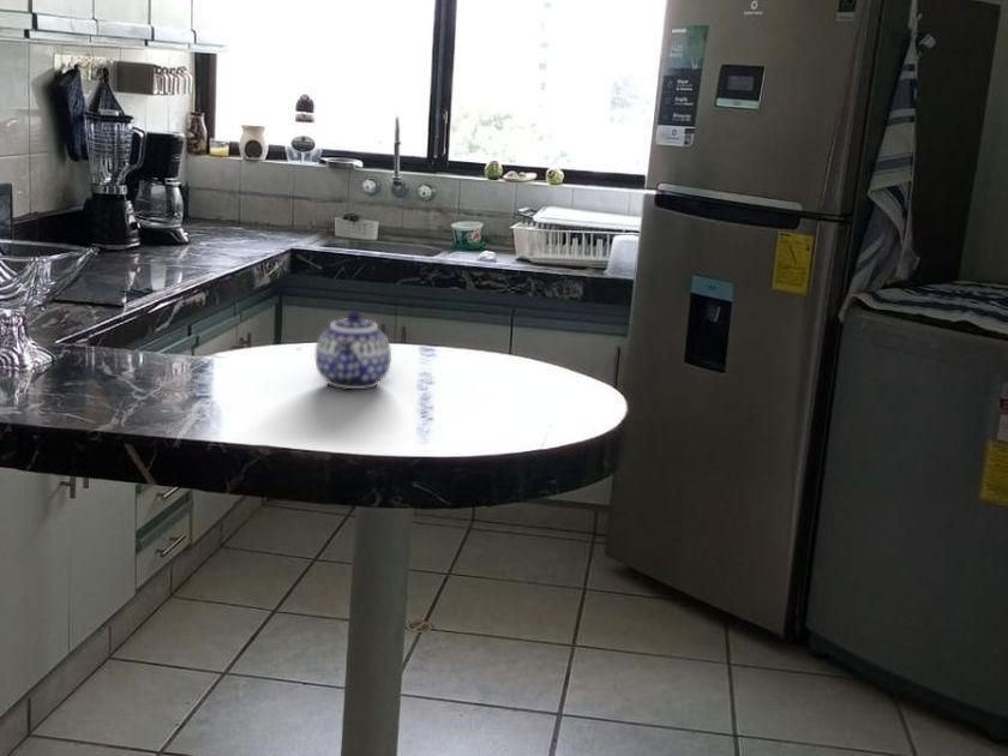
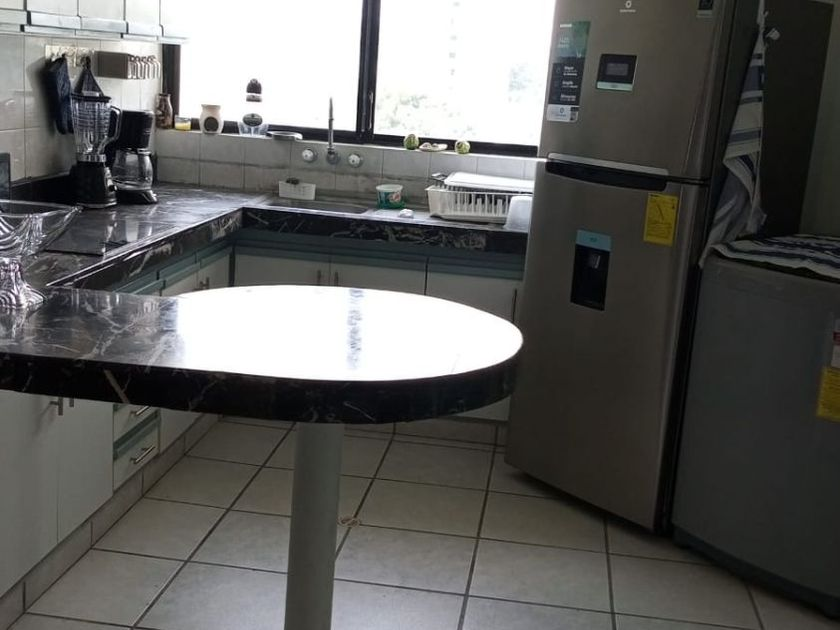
- teapot [314,310,392,390]
